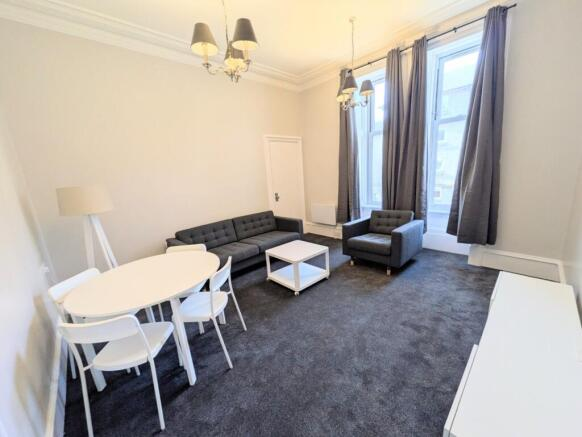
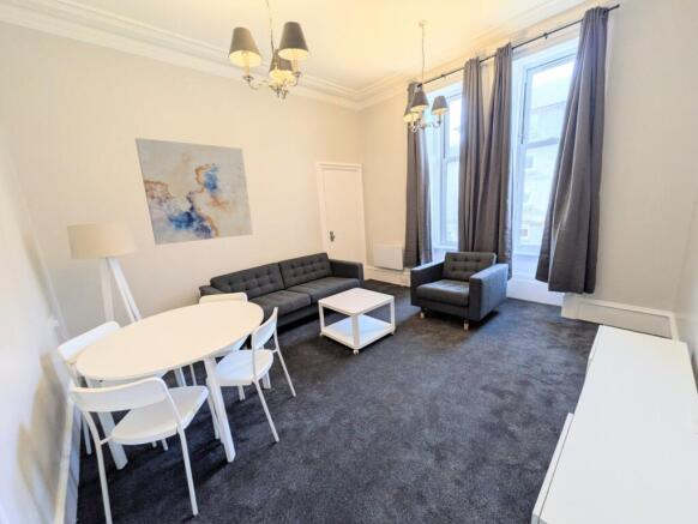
+ wall art [134,137,254,246]
